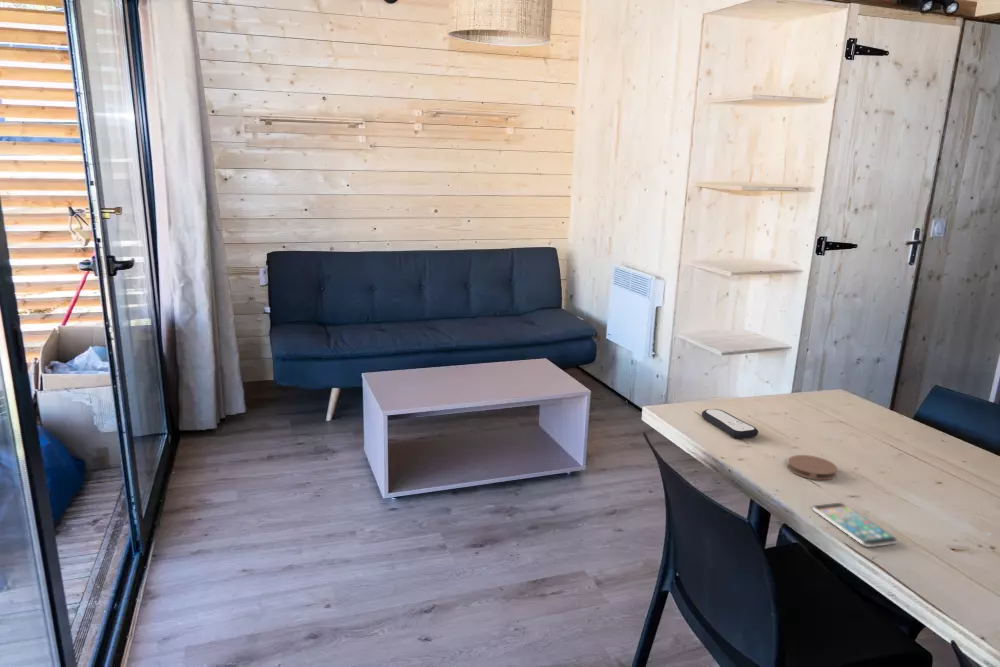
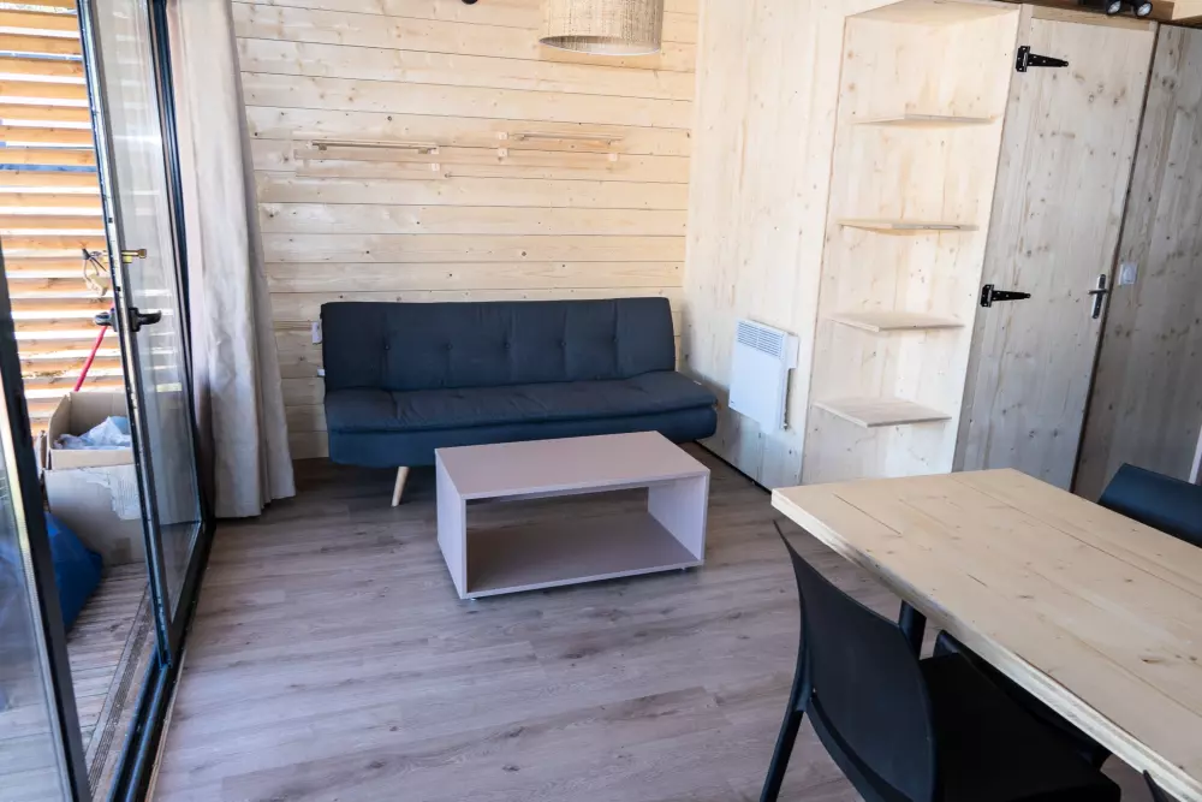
- coaster [787,454,838,481]
- smartphone [811,502,898,548]
- remote control [701,408,759,440]
